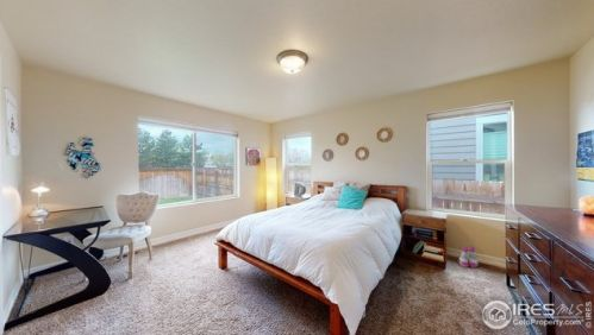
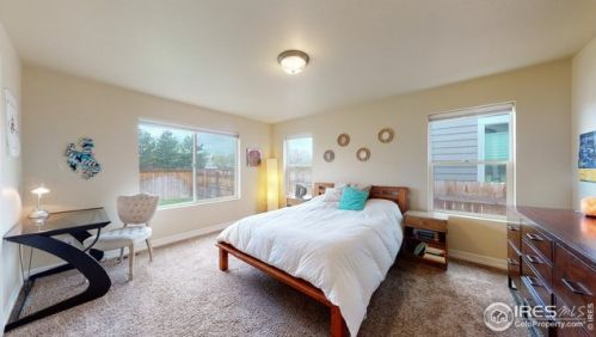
- boots [457,246,480,268]
